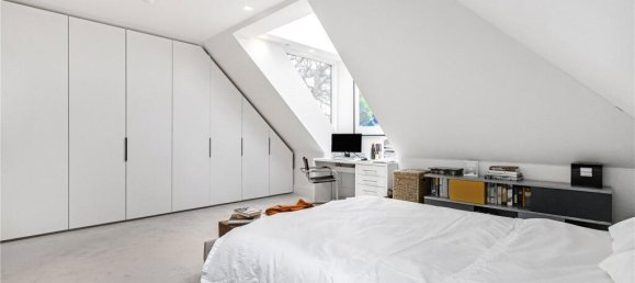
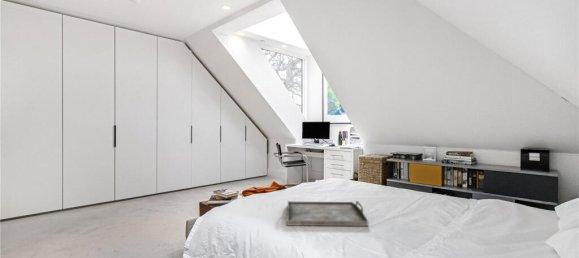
+ serving tray [286,200,369,227]
